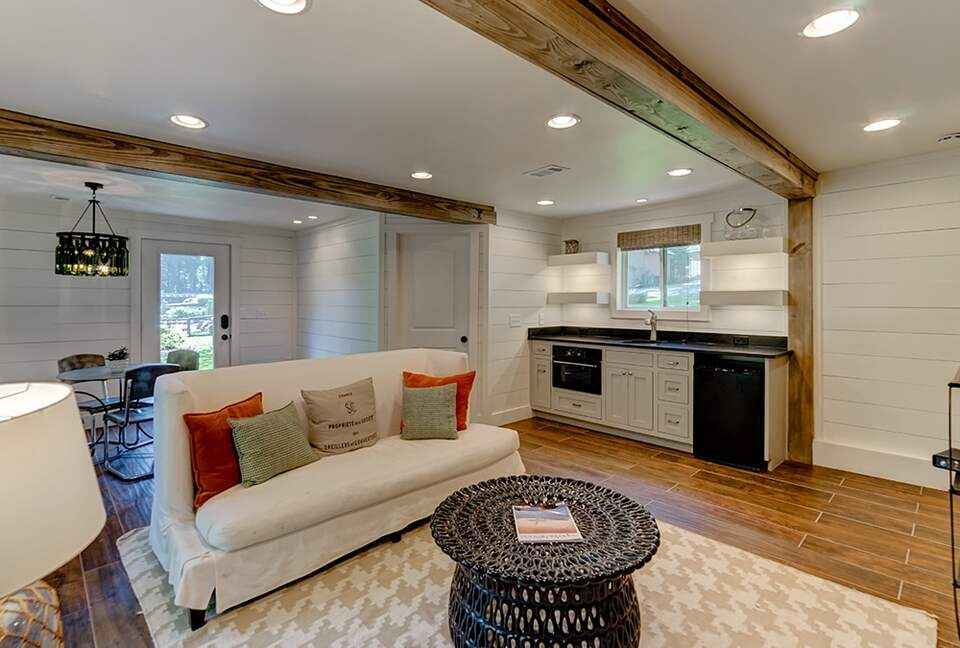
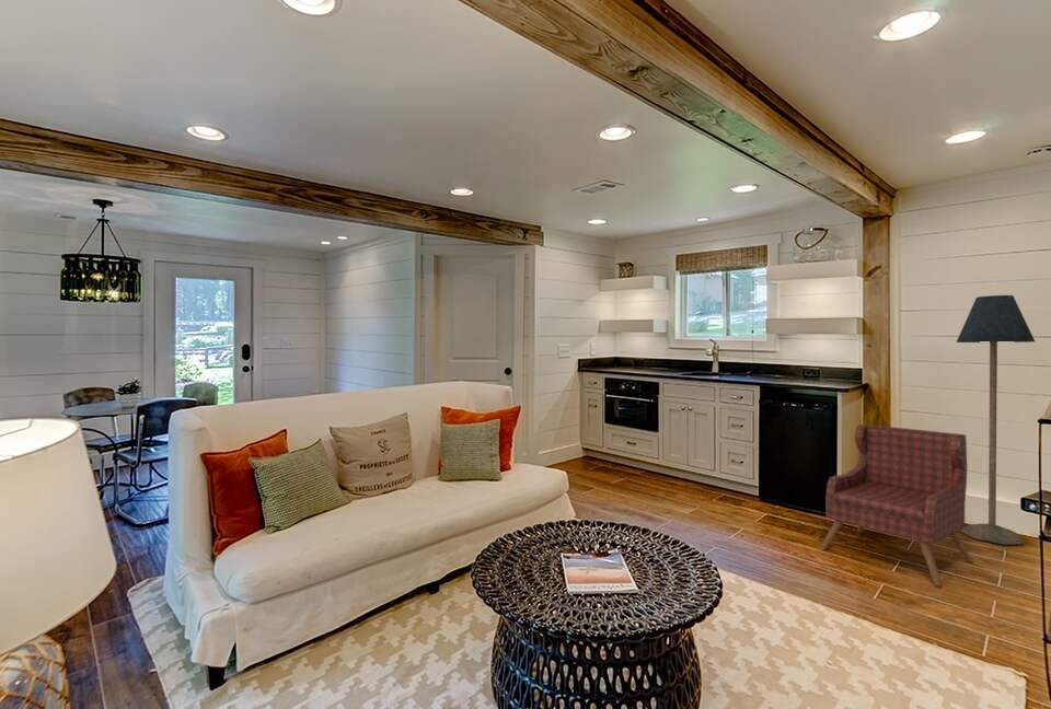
+ floor lamp [956,294,1036,546]
+ armchair [819,423,974,588]
